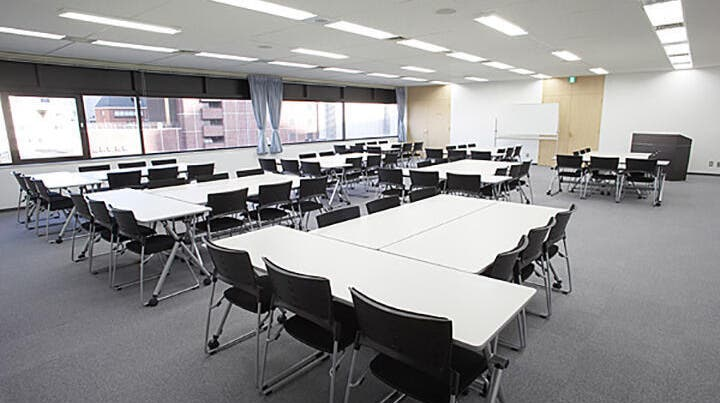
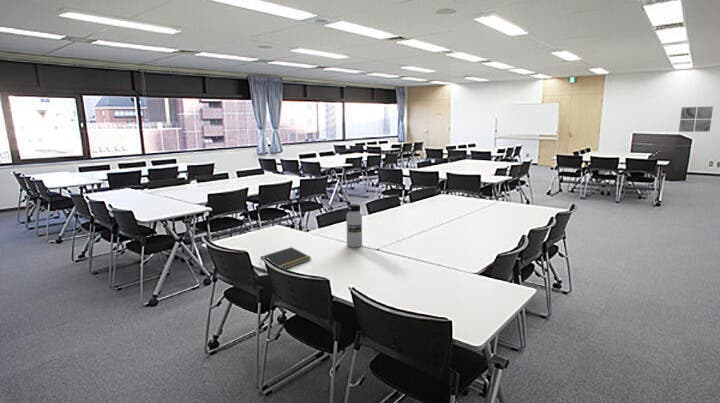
+ water bottle [345,203,363,248]
+ notepad [259,246,312,270]
+ wall art [678,106,714,133]
